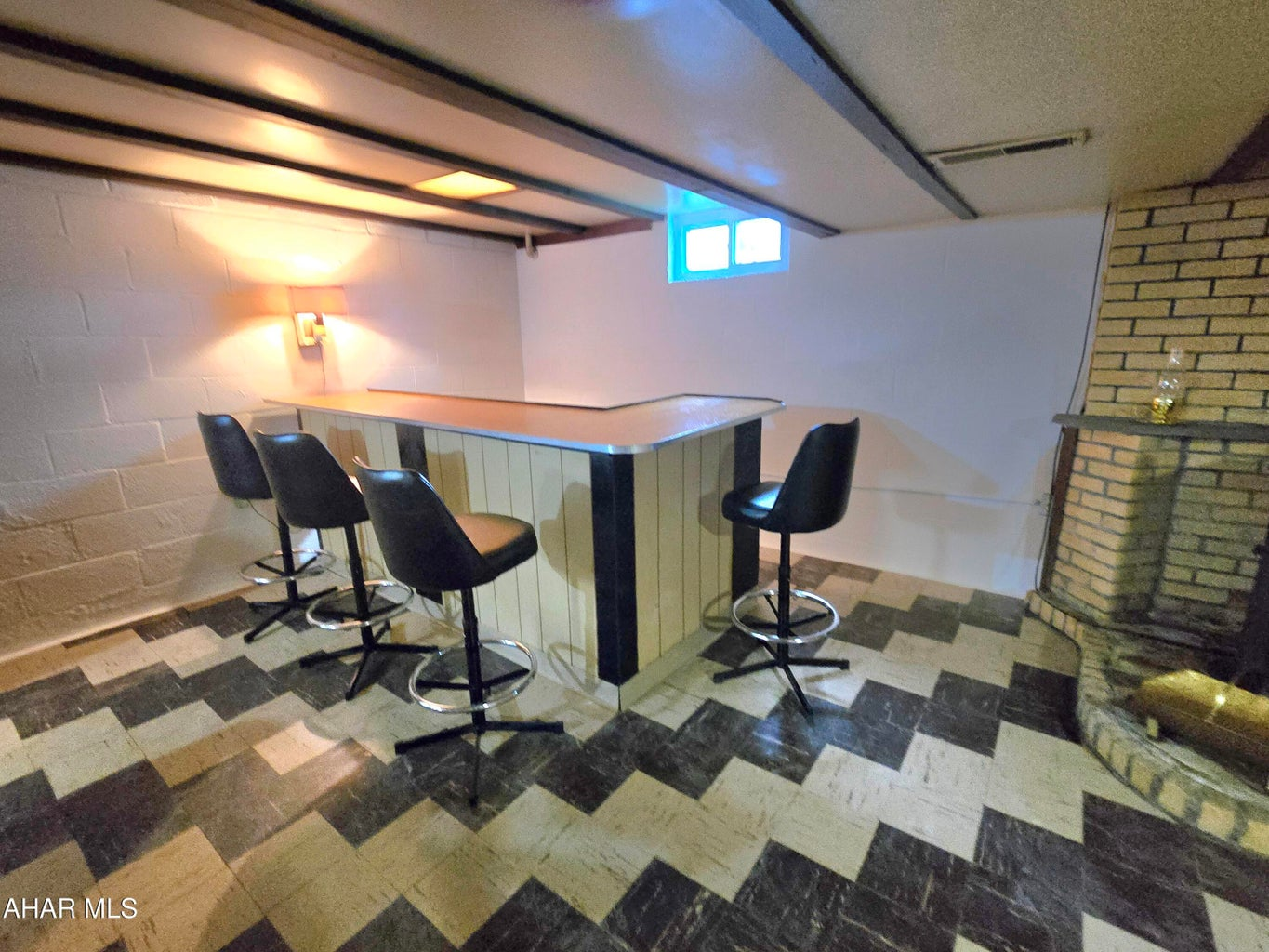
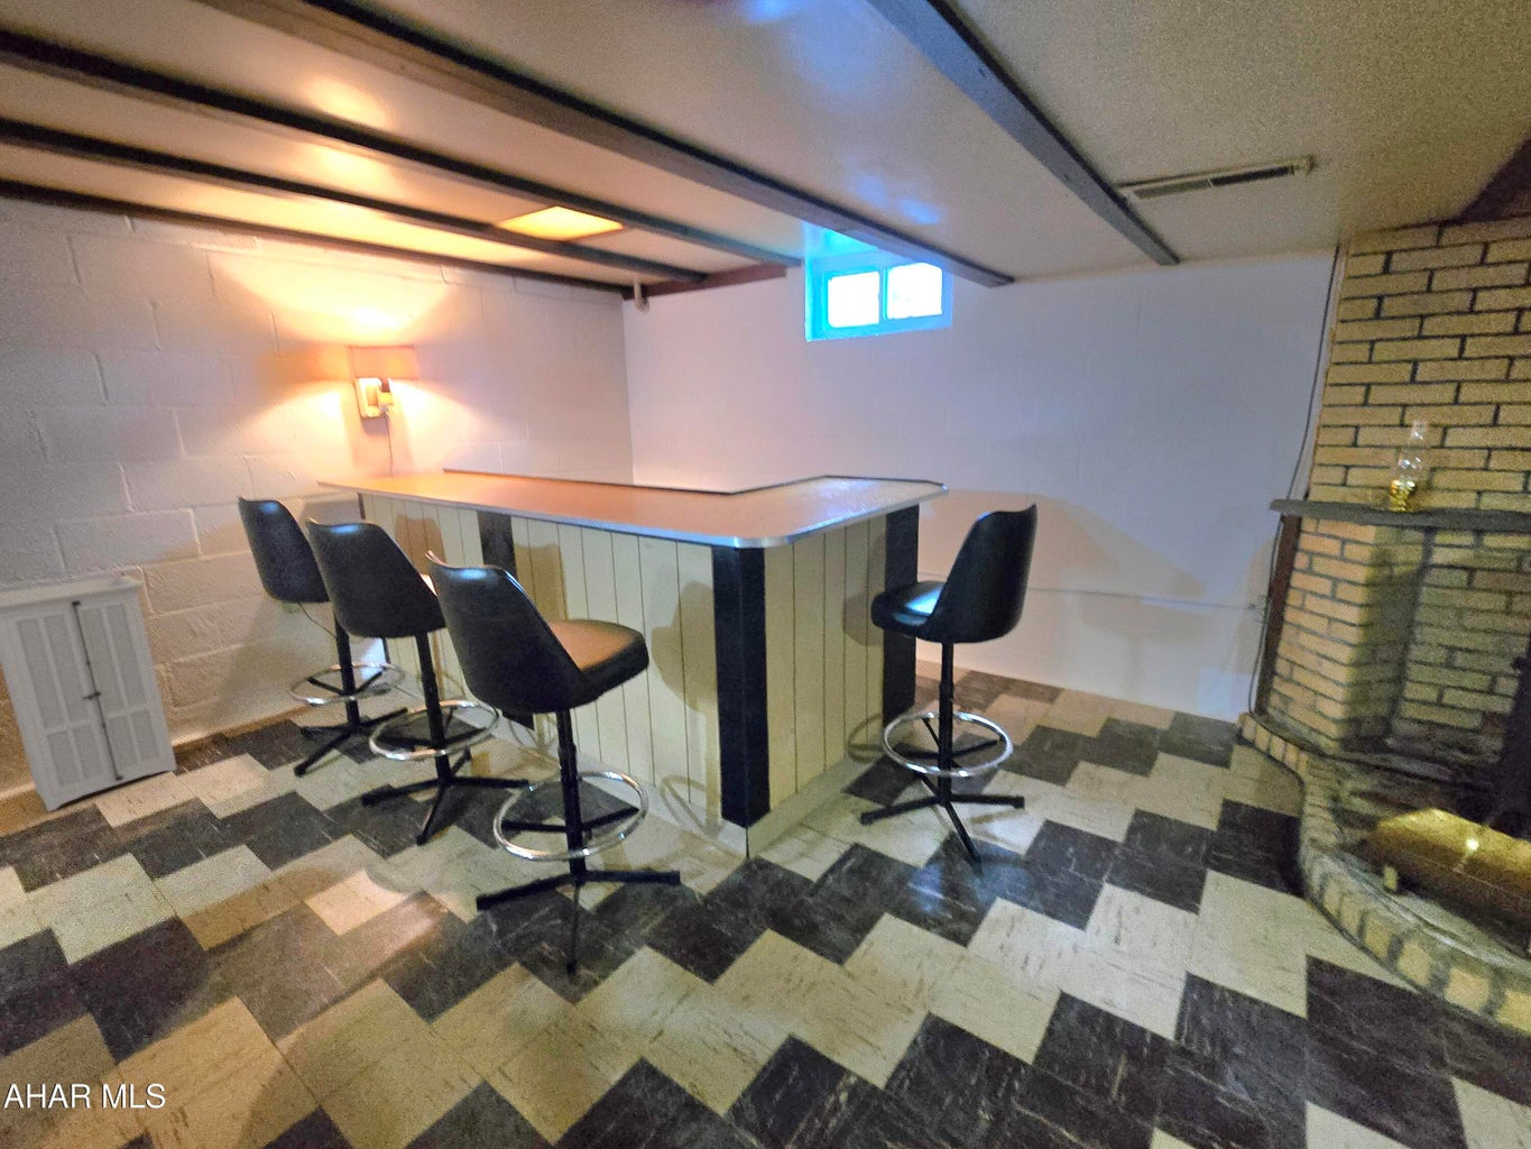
+ storage cabinet [0,571,179,812]
